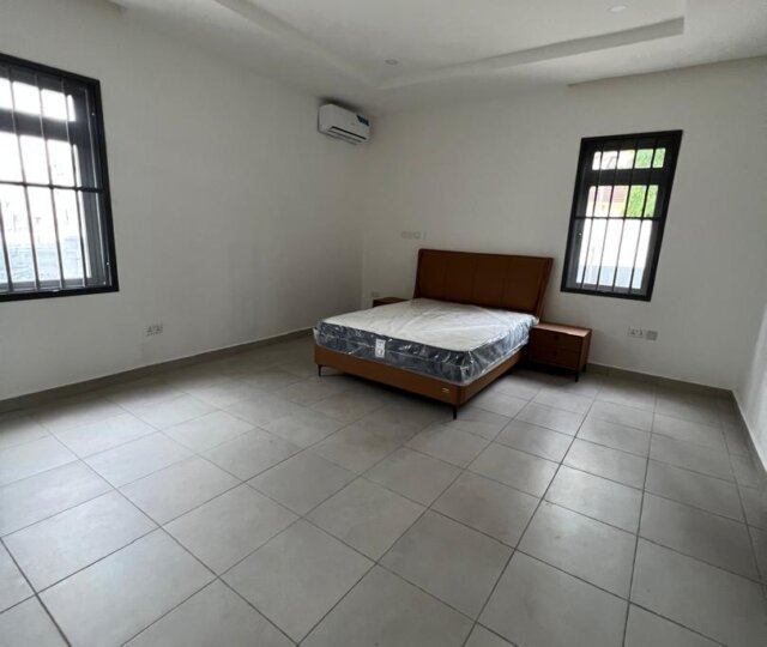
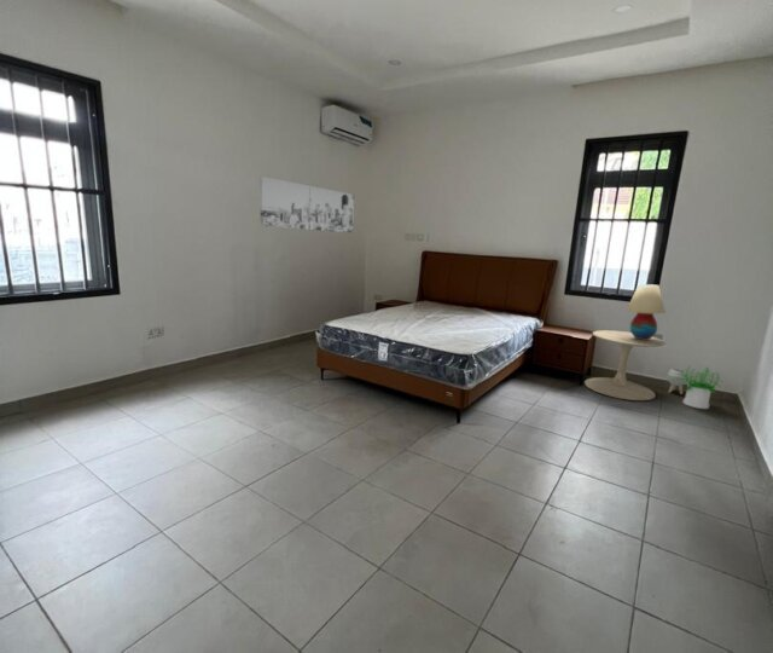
+ planter [667,368,690,395]
+ side table [583,329,667,401]
+ table lamp [626,283,666,340]
+ potted plant [681,365,725,410]
+ wall art [258,175,355,233]
